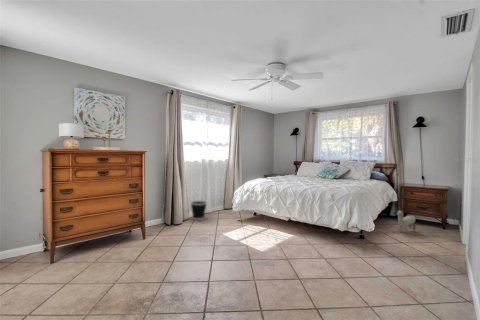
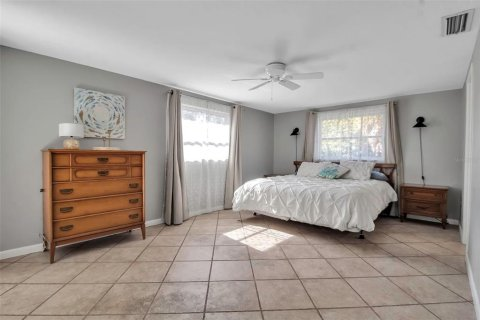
- wastebasket [189,200,208,221]
- plush toy [396,209,417,233]
